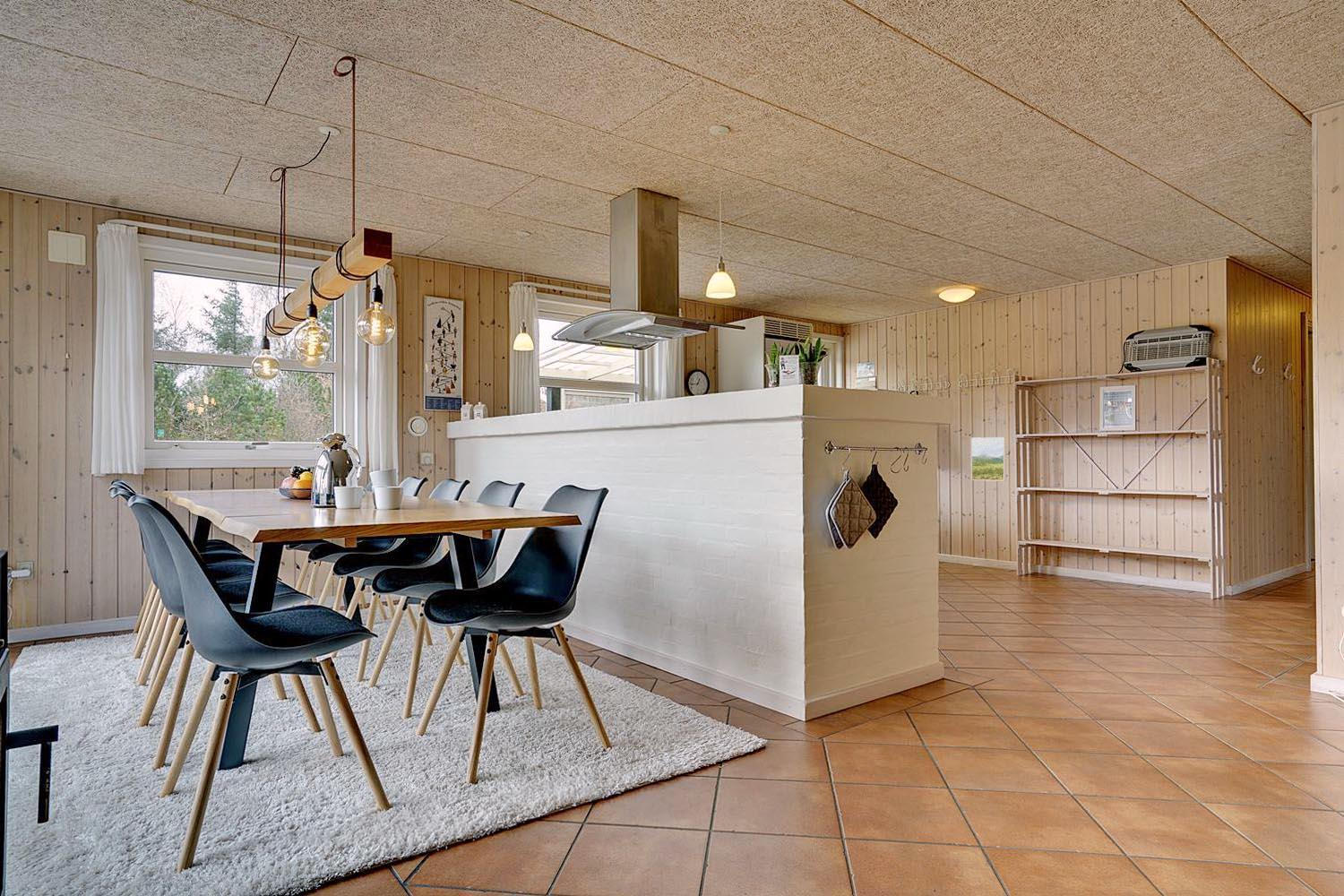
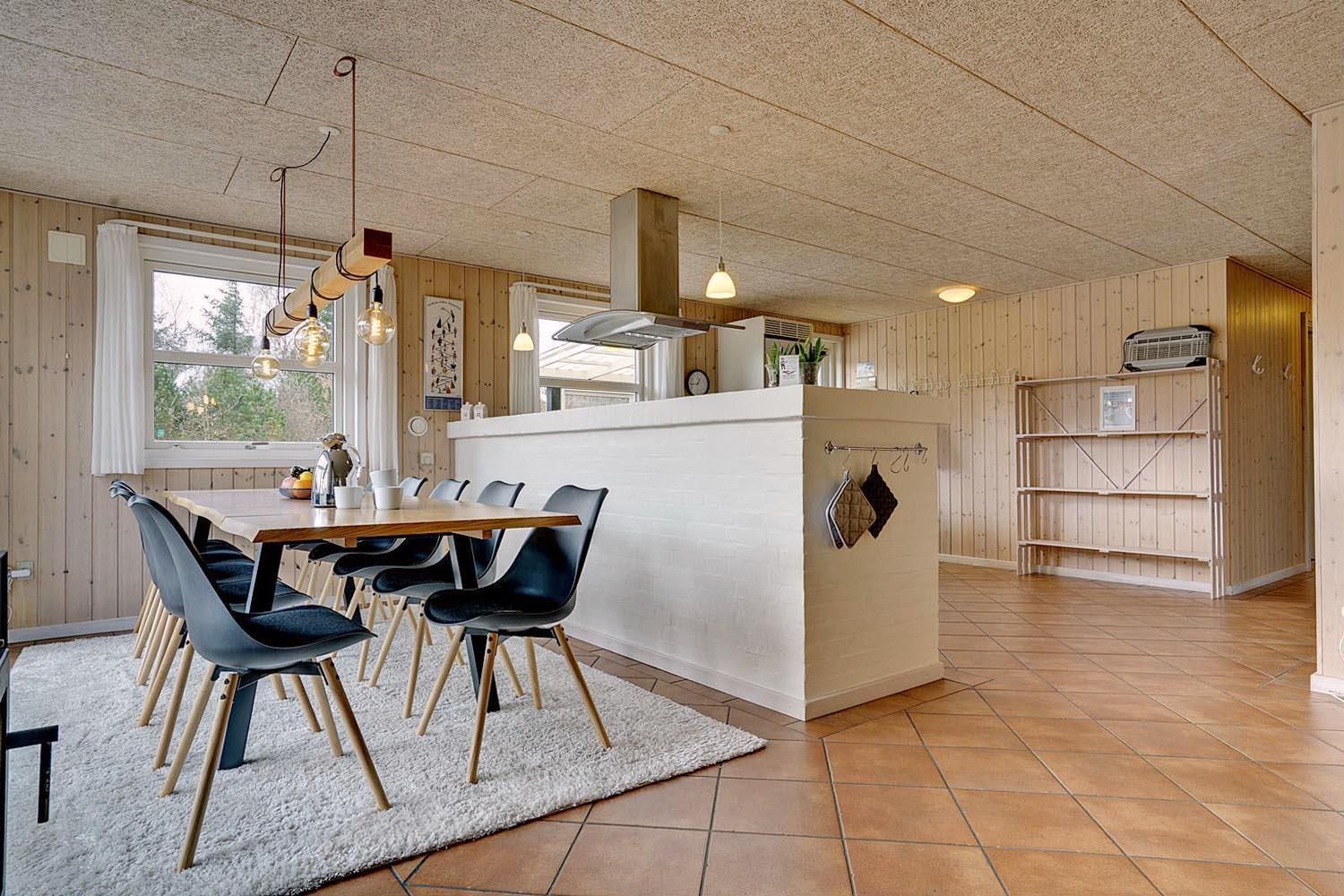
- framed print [970,436,1007,482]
